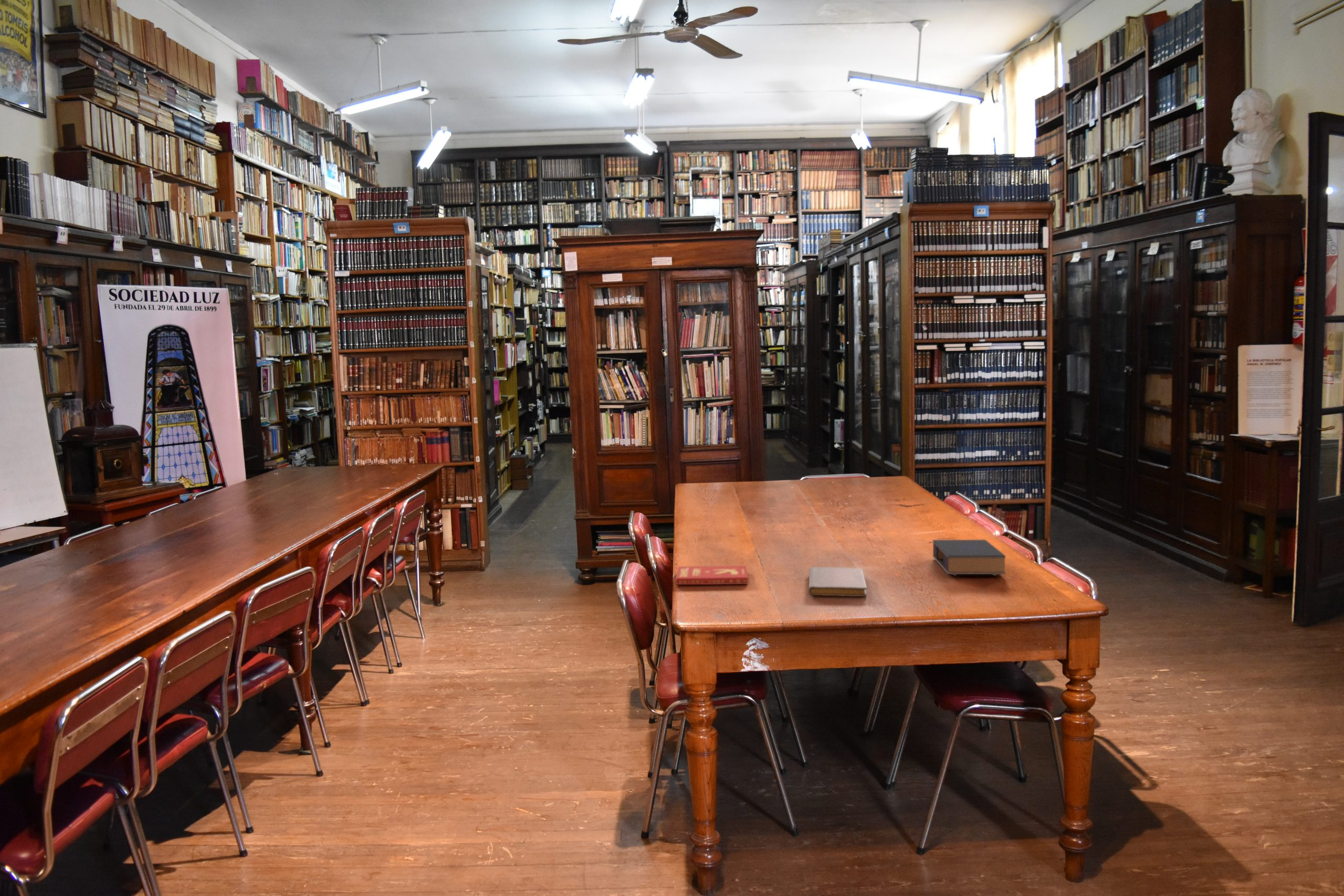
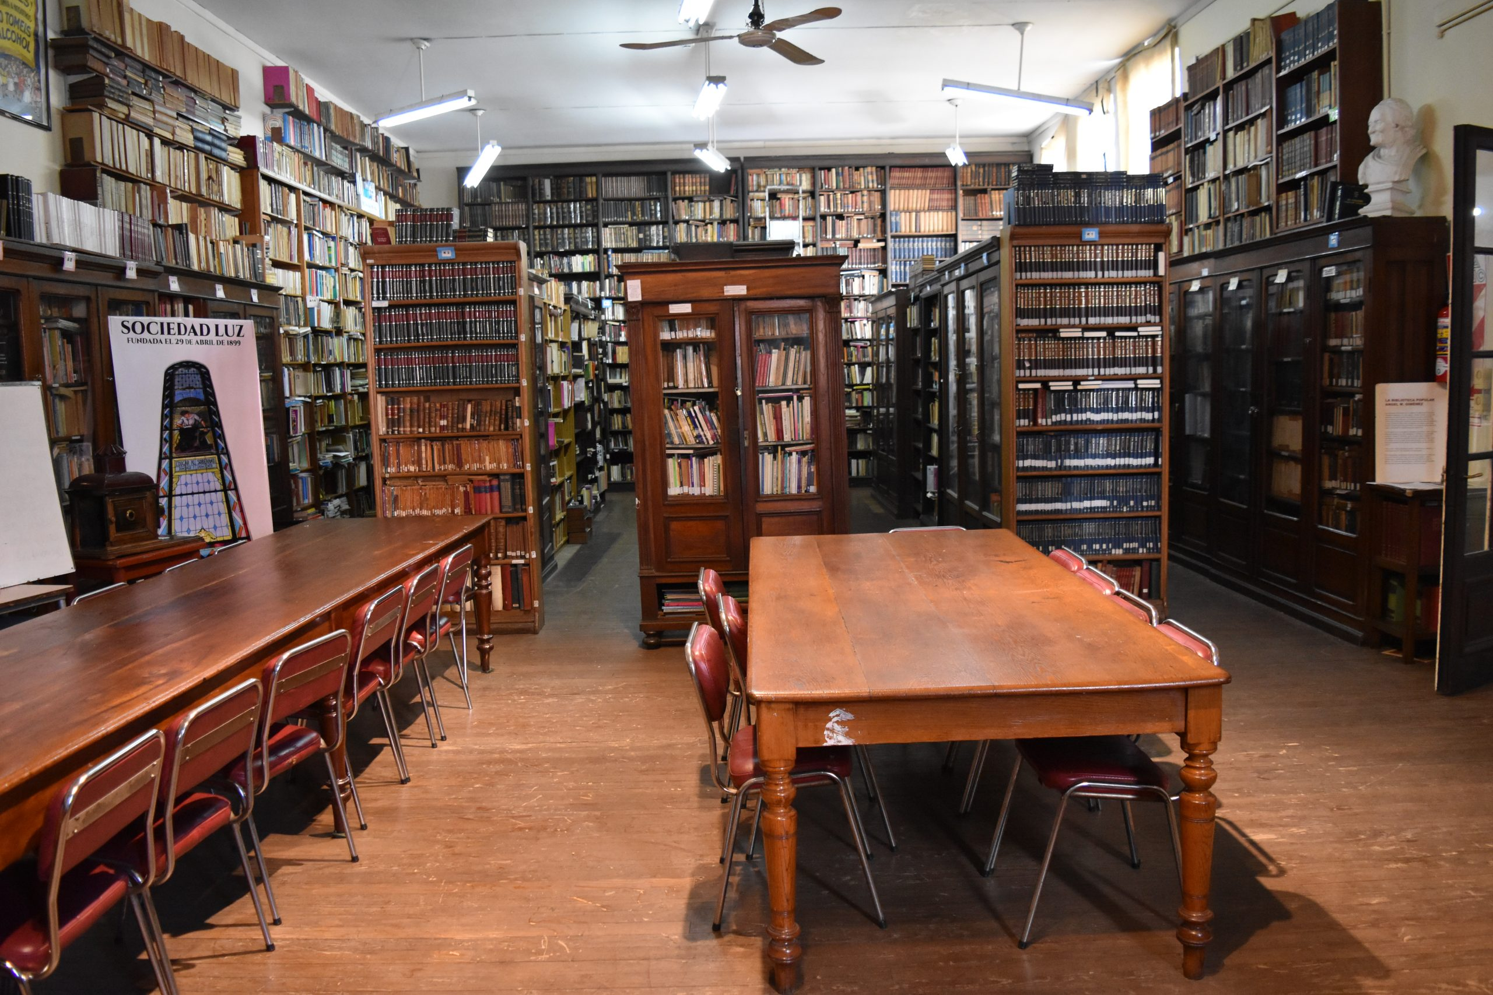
- notebook [808,566,867,597]
- book [675,565,749,585]
- book [932,539,1006,576]
